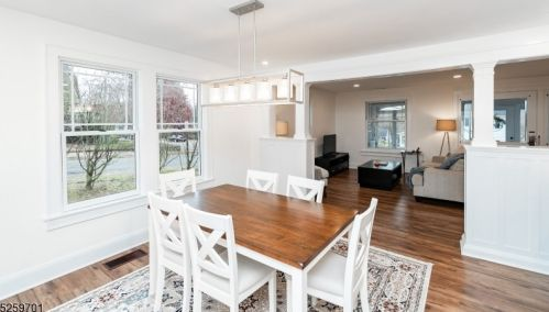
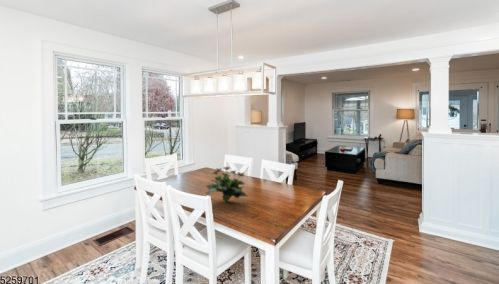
+ flowering plant [205,166,249,203]
